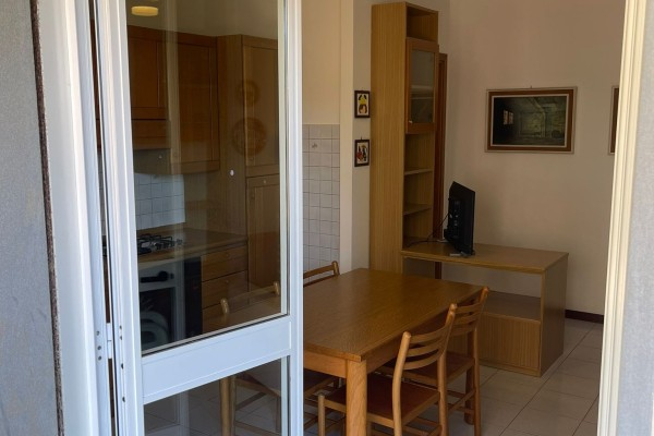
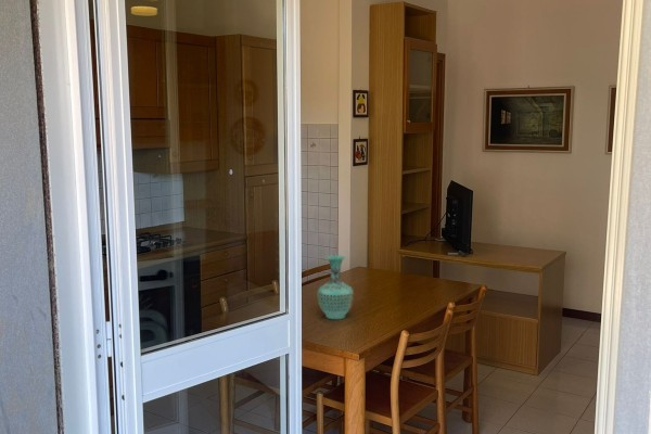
+ vase [316,255,355,320]
